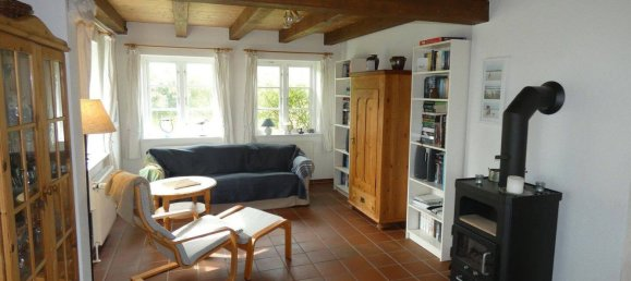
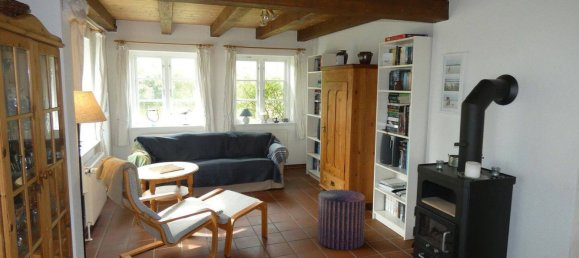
+ stool [317,189,366,251]
